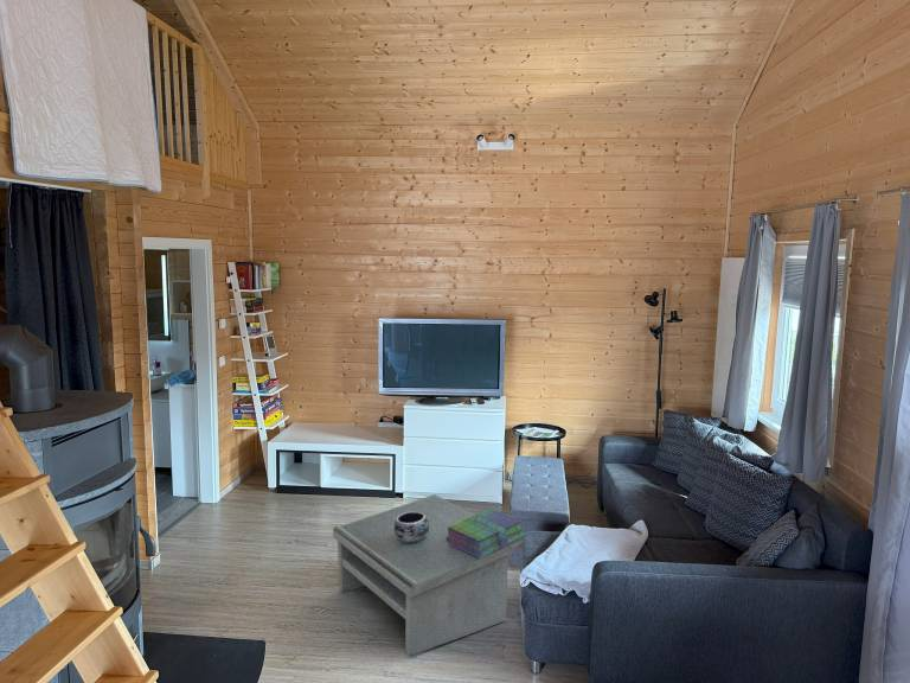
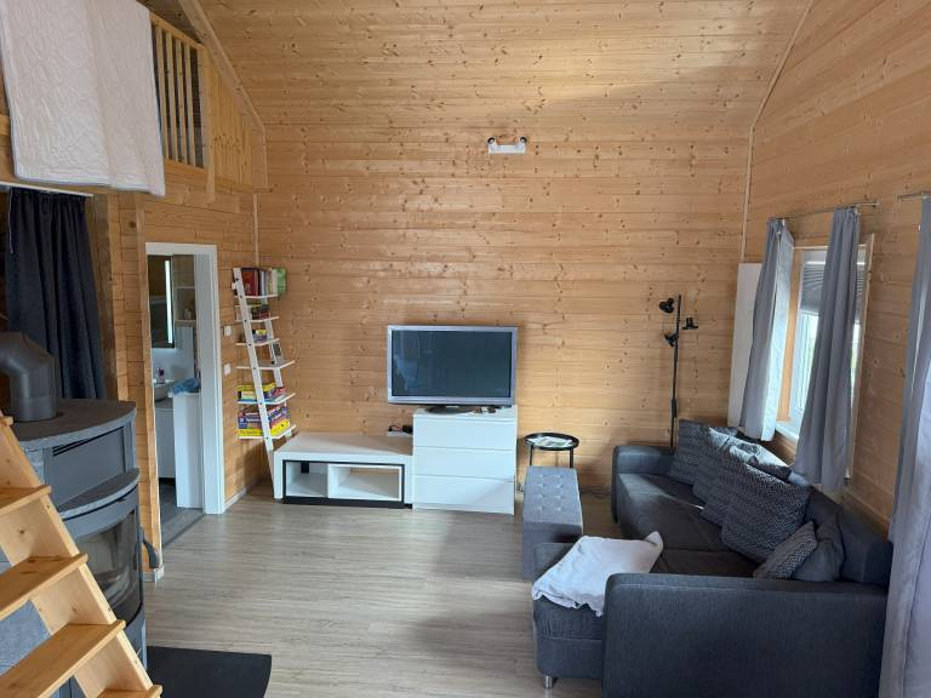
- stack of books [446,508,526,558]
- decorative bowl [395,511,429,543]
- coffee table [332,493,525,657]
